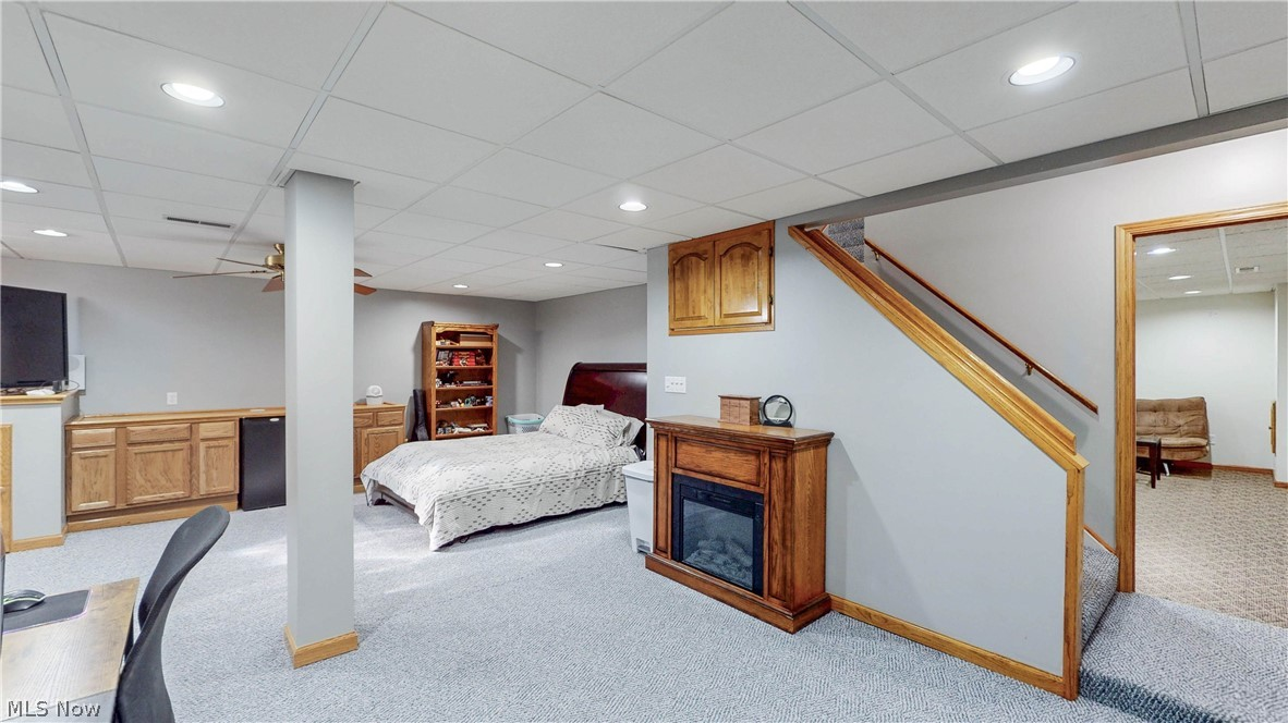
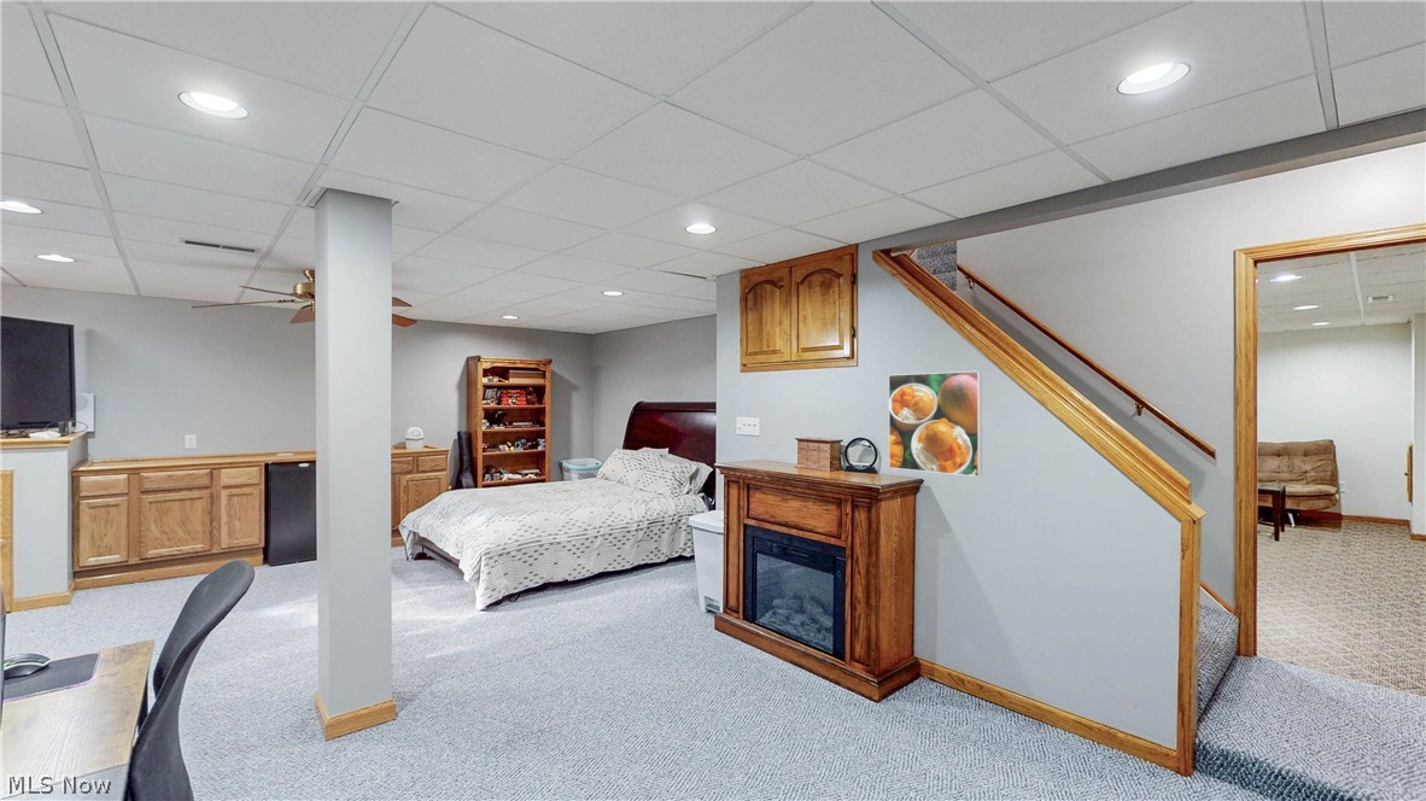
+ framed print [888,370,983,478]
